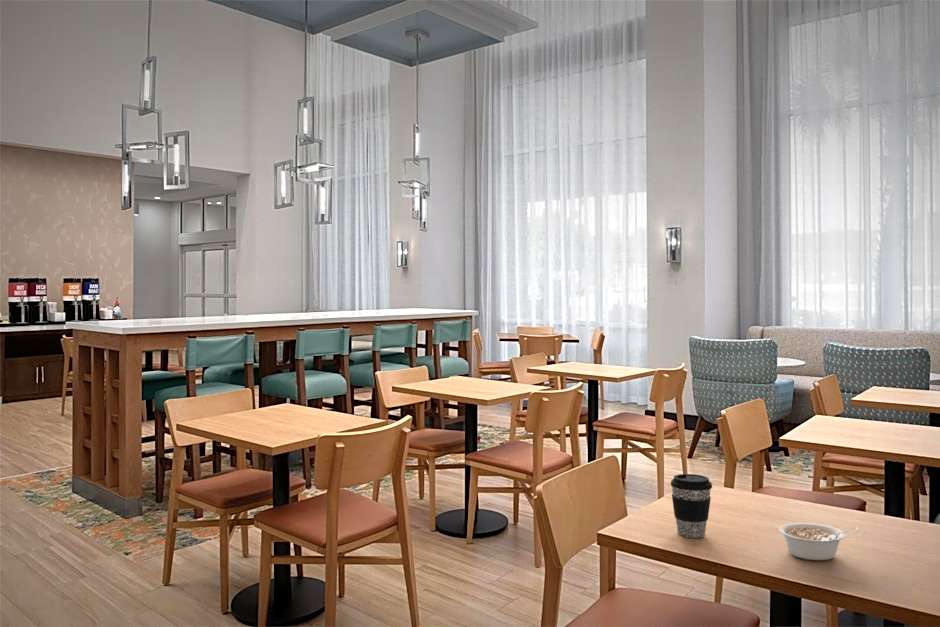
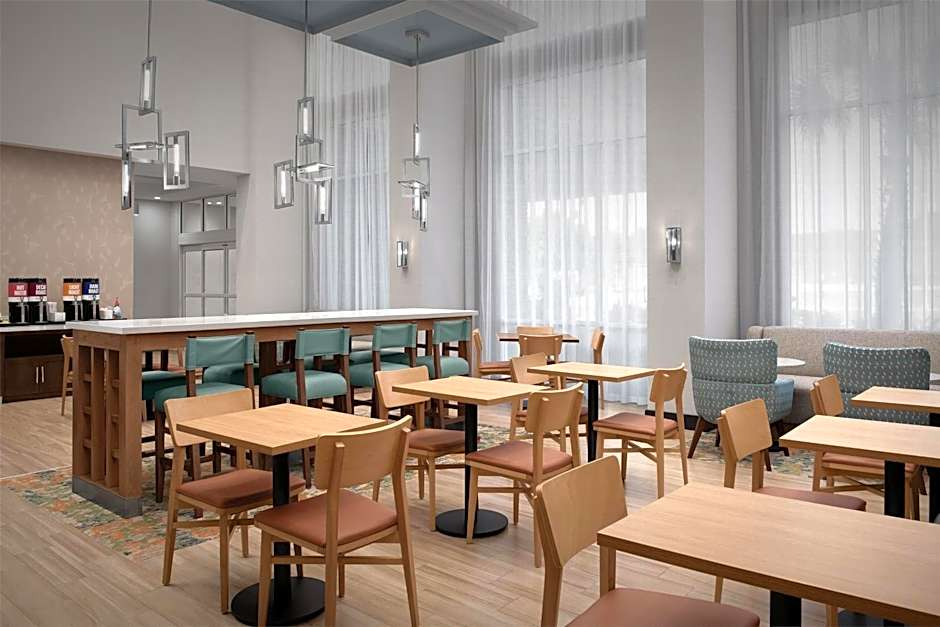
- legume [778,522,859,561]
- coffee cup [670,473,713,539]
